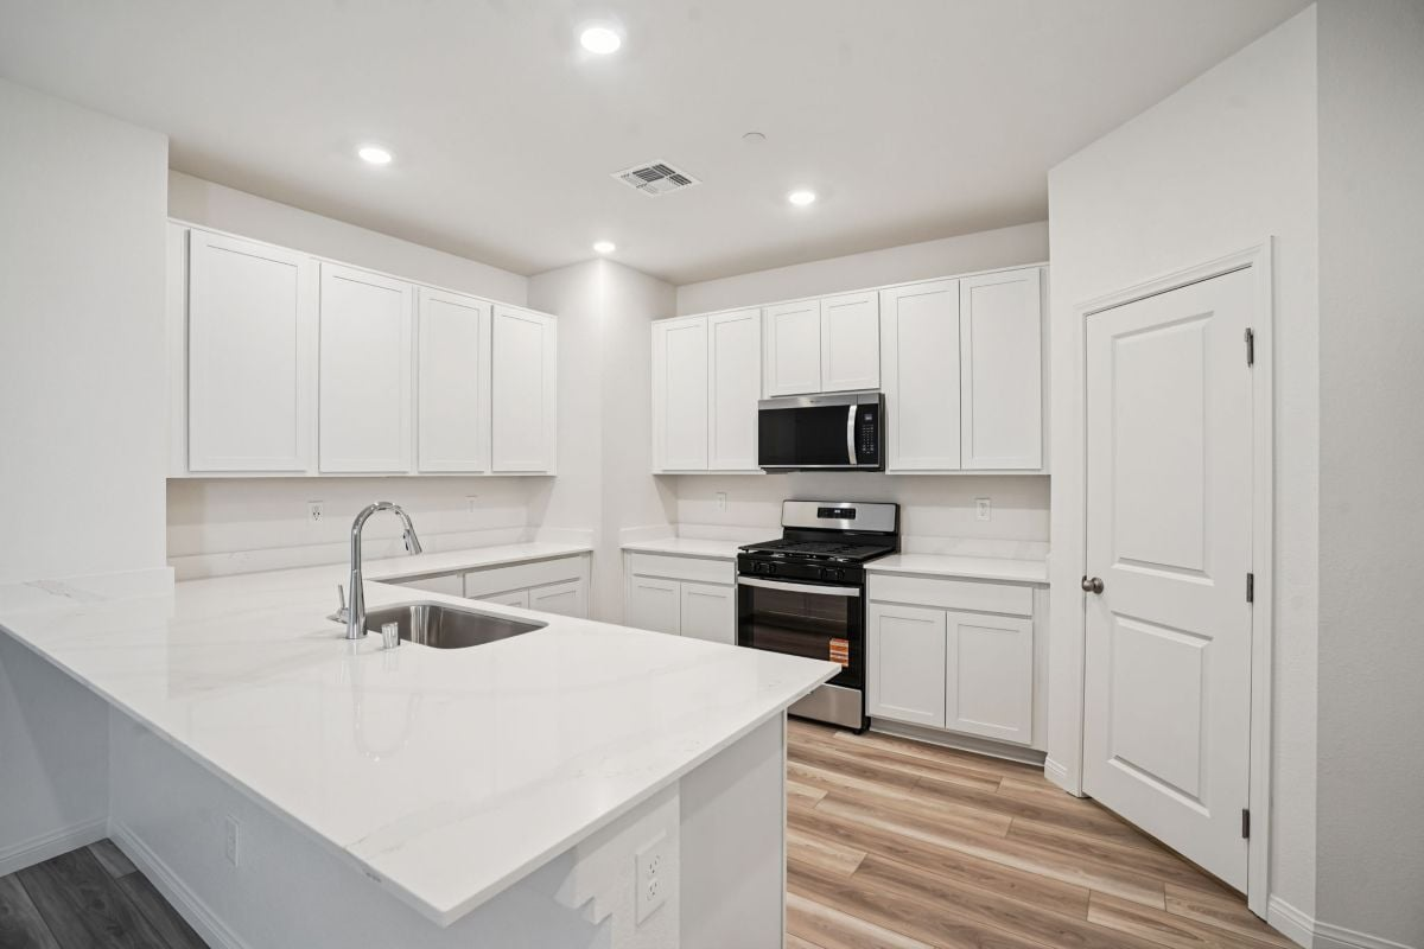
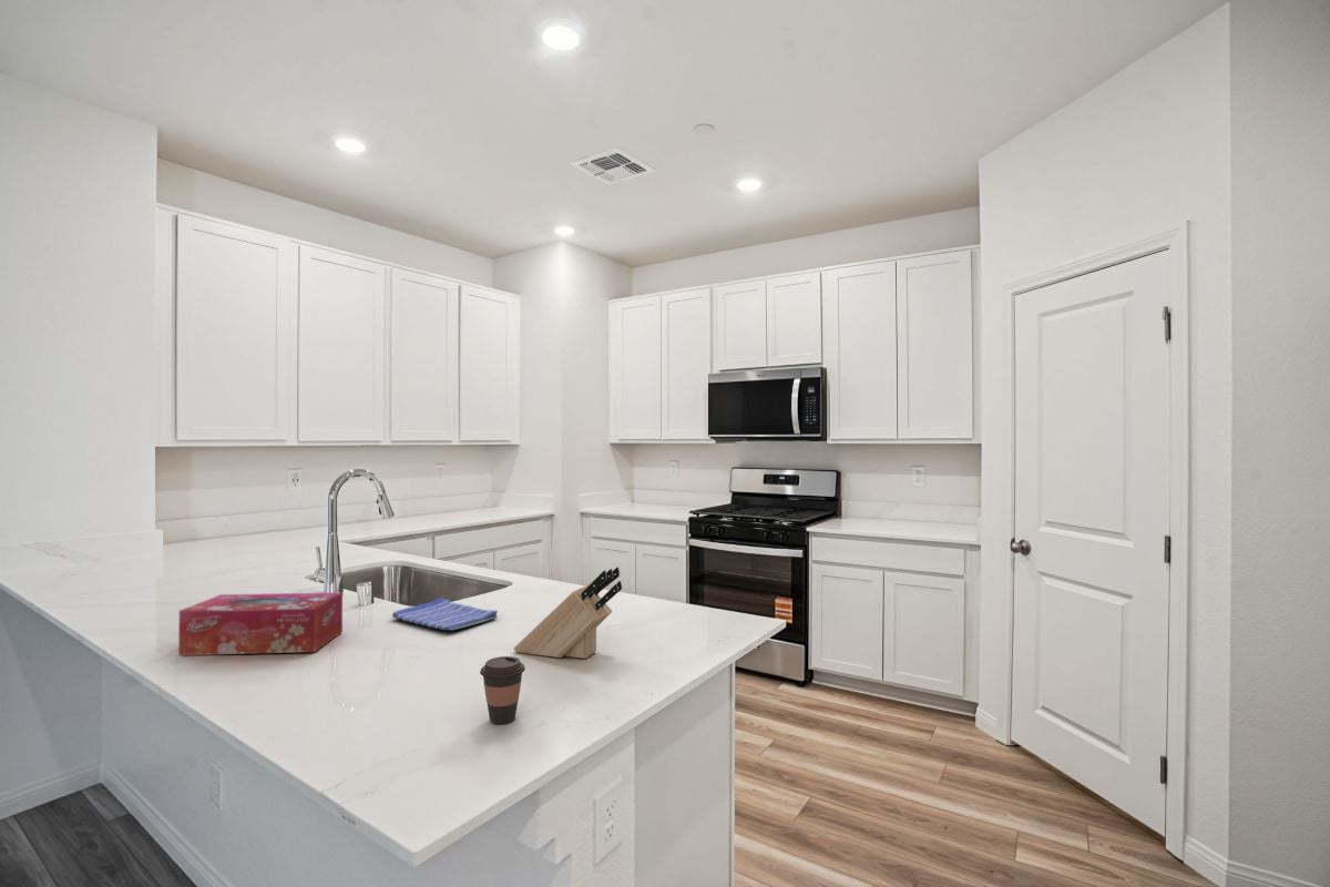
+ dish towel [391,597,499,632]
+ knife block [513,567,623,660]
+ tissue box [177,591,344,656]
+ coffee cup [479,655,526,725]
